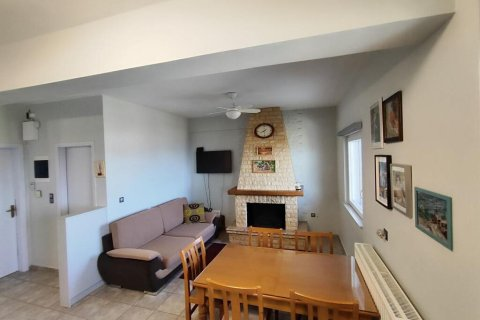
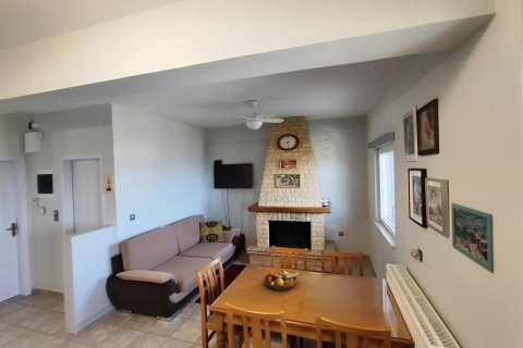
+ fruit bowl [263,269,301,291]
